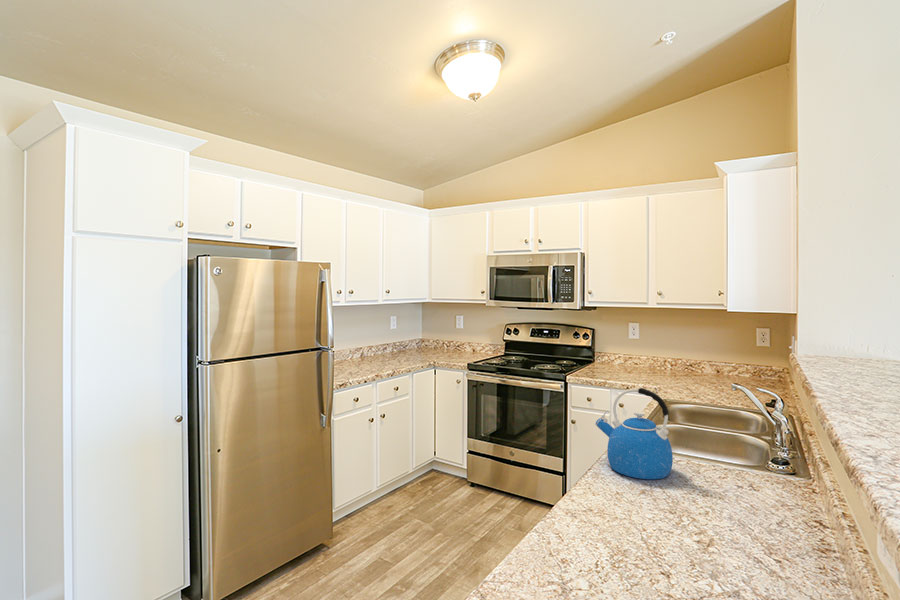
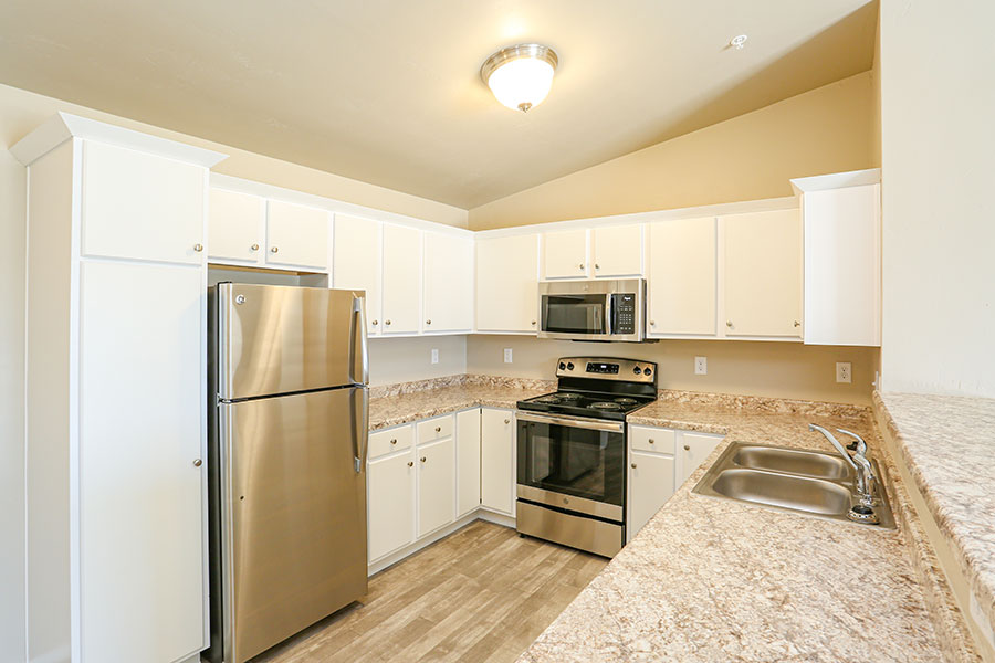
- kettle [595,387,674,480]
